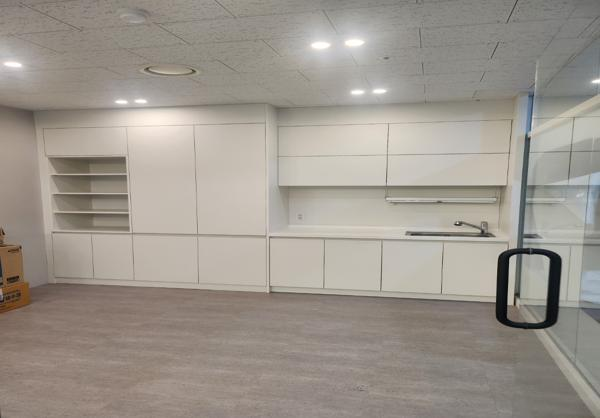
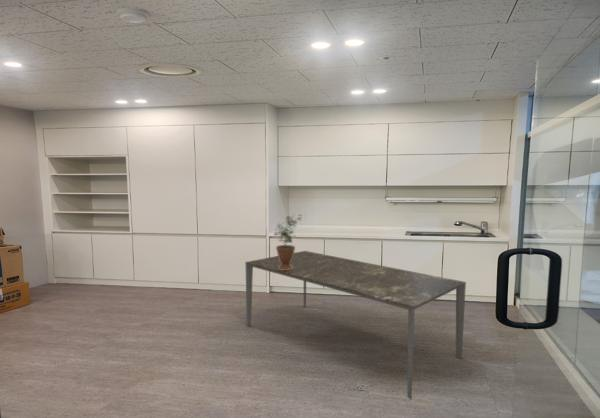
+ dining table [244,250,467,400]
+ potted plant [273,214,301,270]
